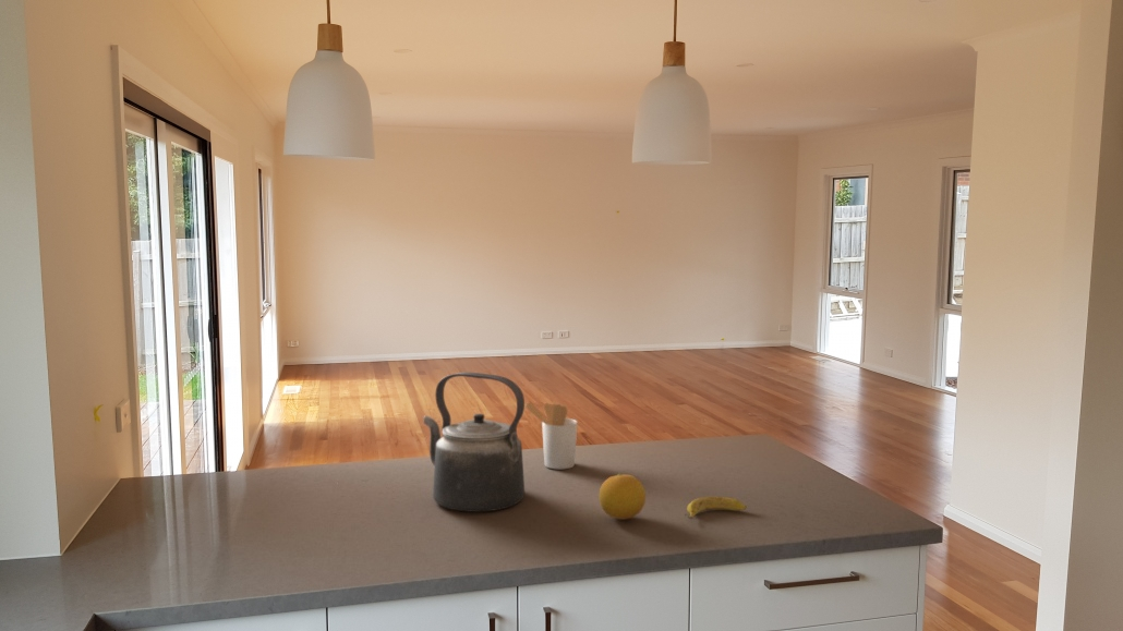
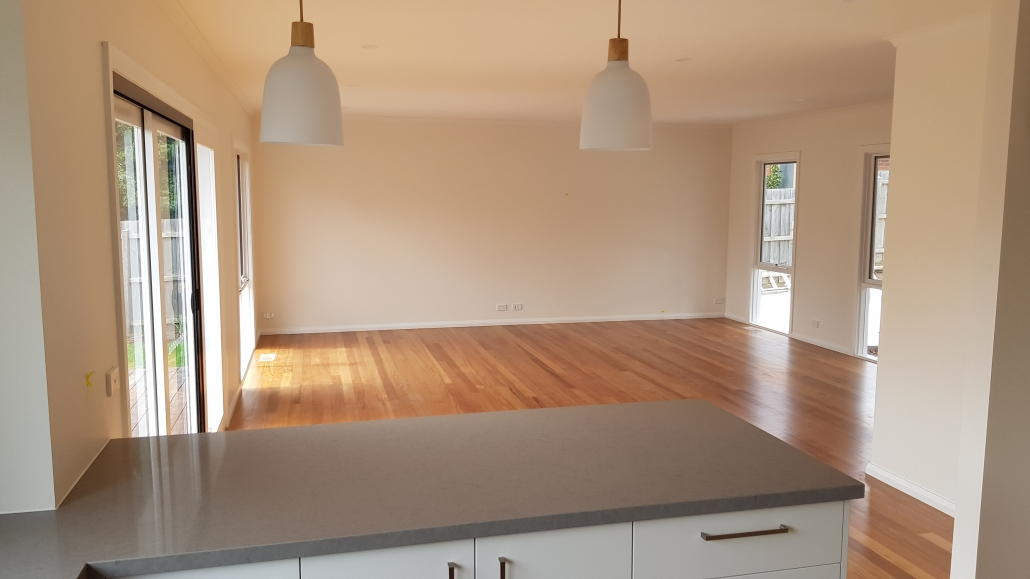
- utensil holder [524,401,579,470]
- banana [684,496,747,520]
- kettle [423,372,526,513]
- fruit [597,472,647,521]
